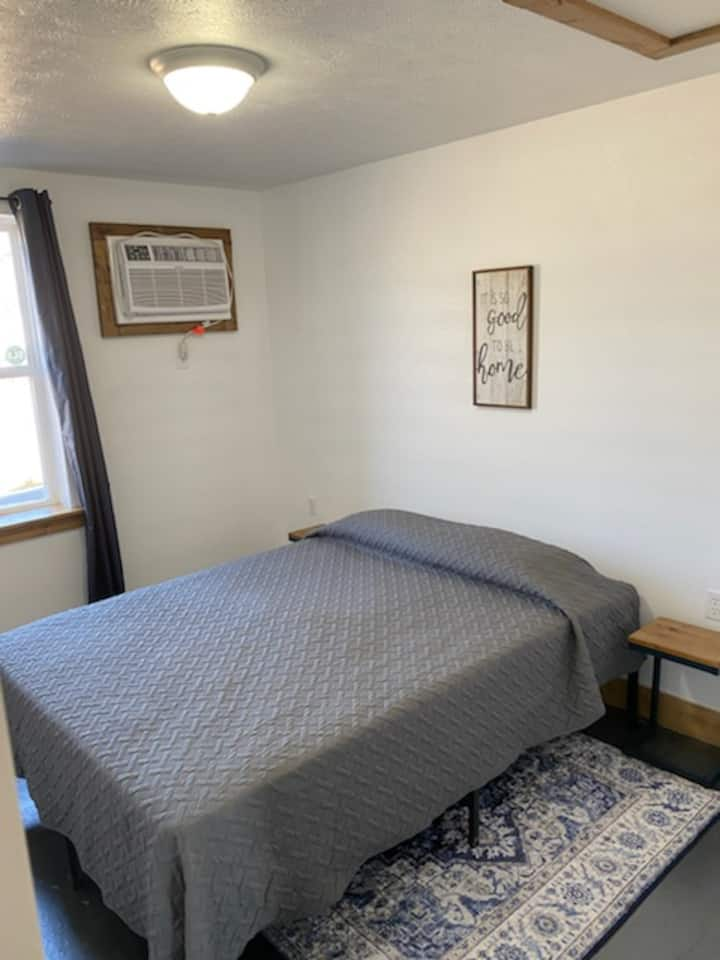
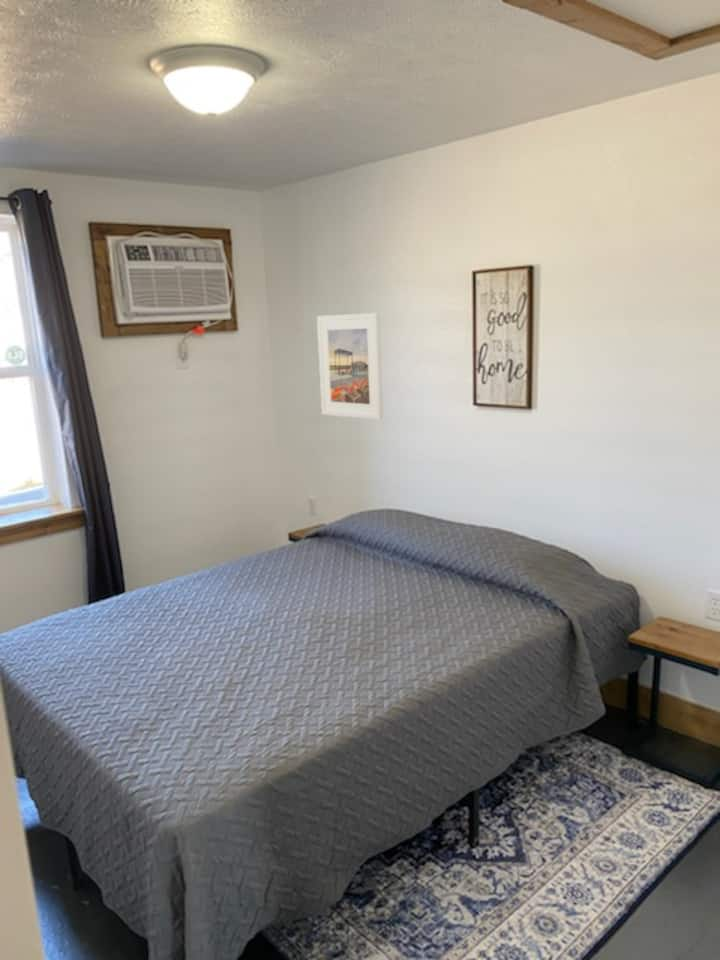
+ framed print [316,312,384,421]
